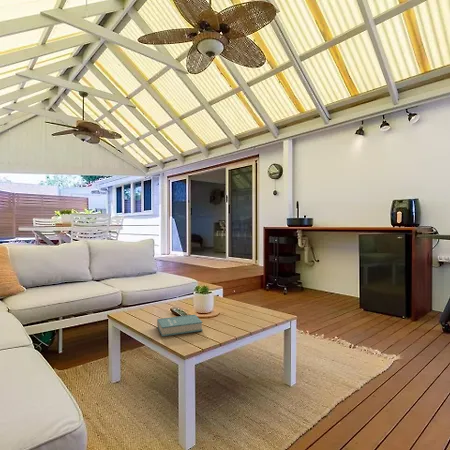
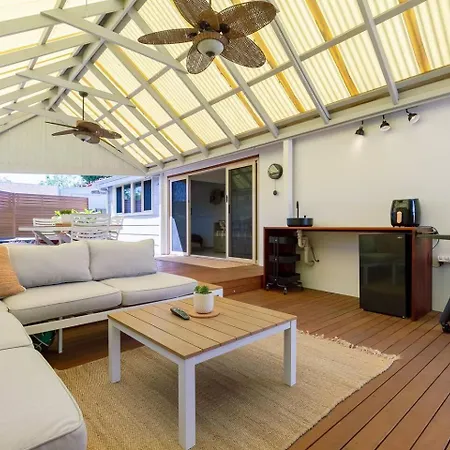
- book [156,314,203,337]
